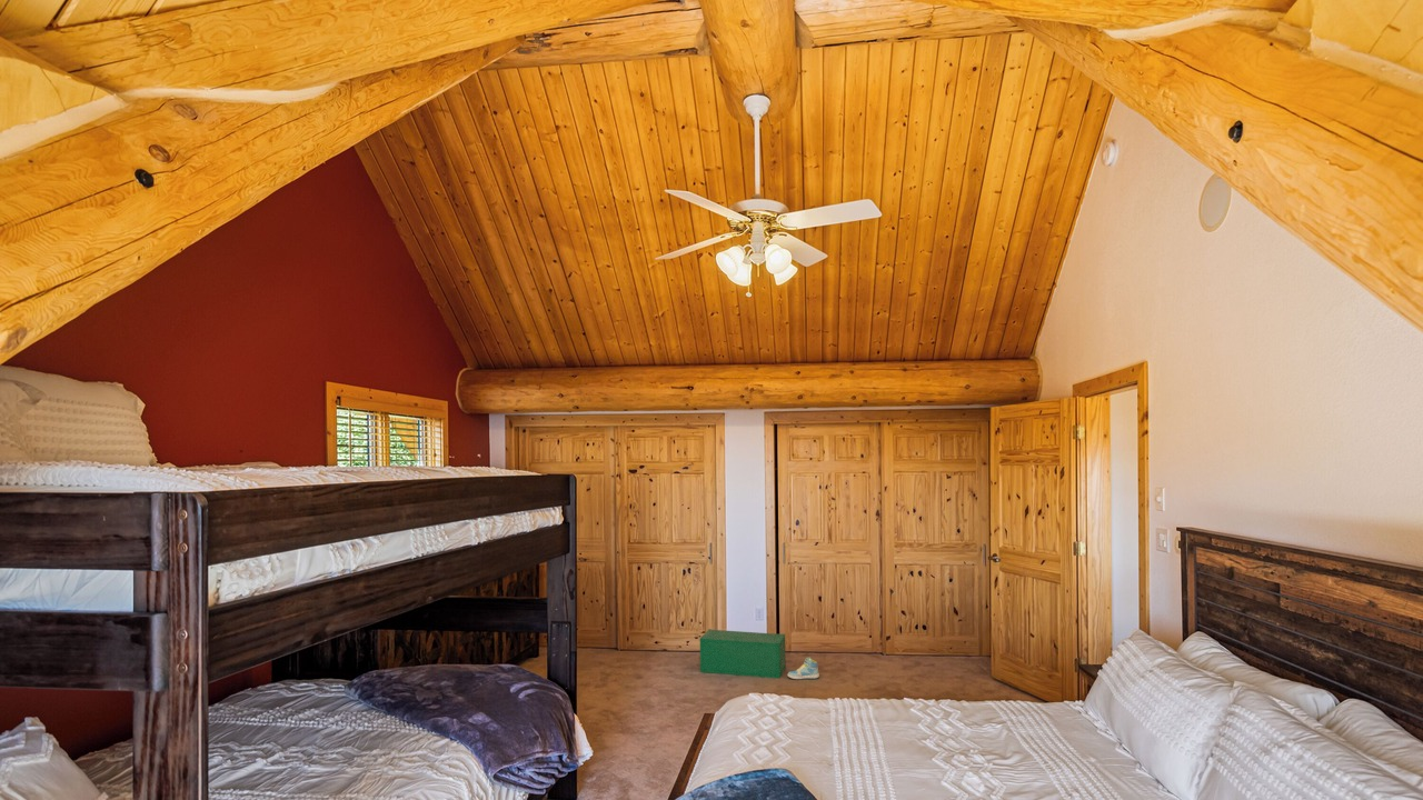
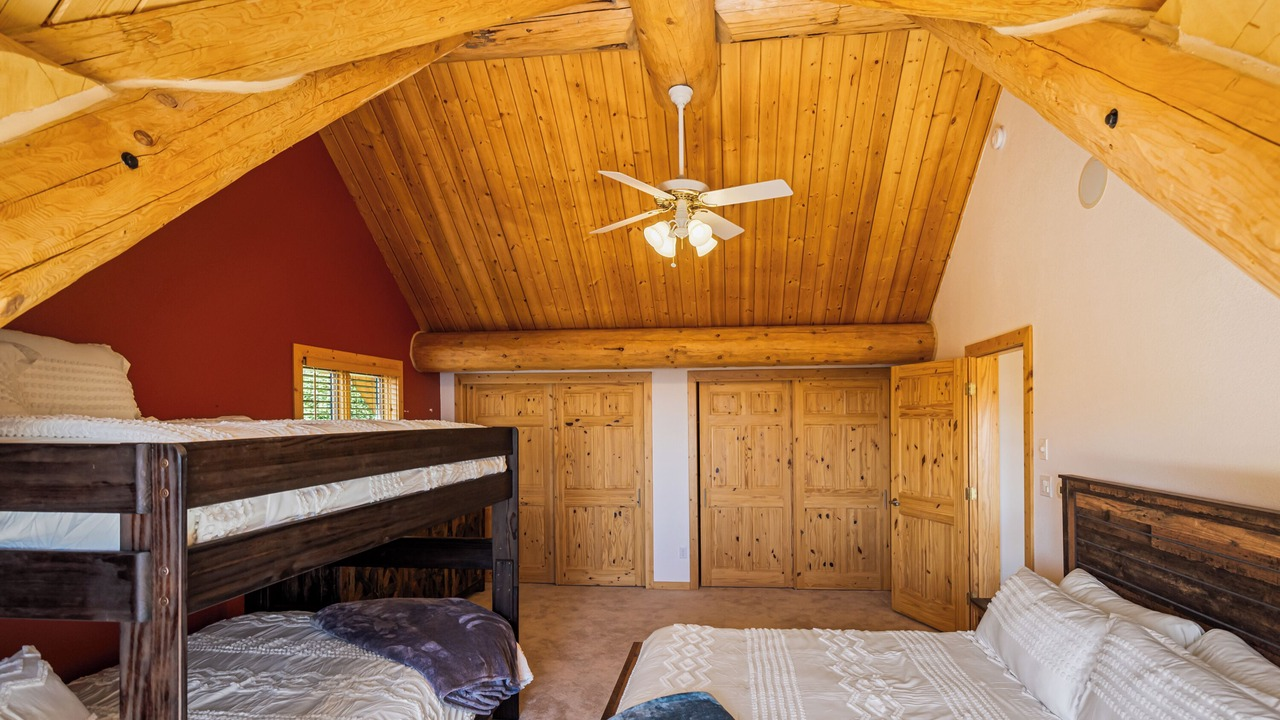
- sneaker [786,656,820,680]
- storage bin [699,629,787,679]
